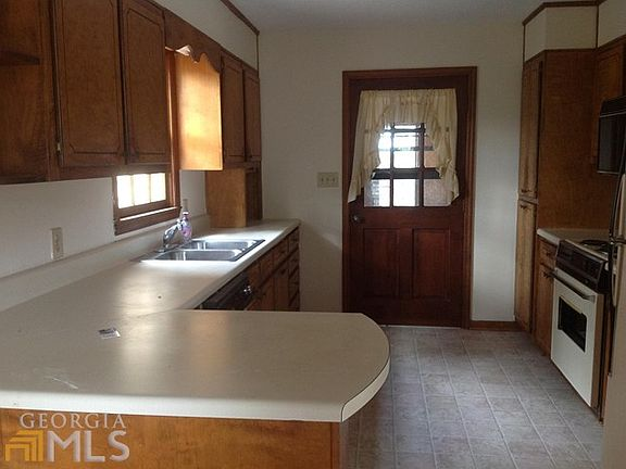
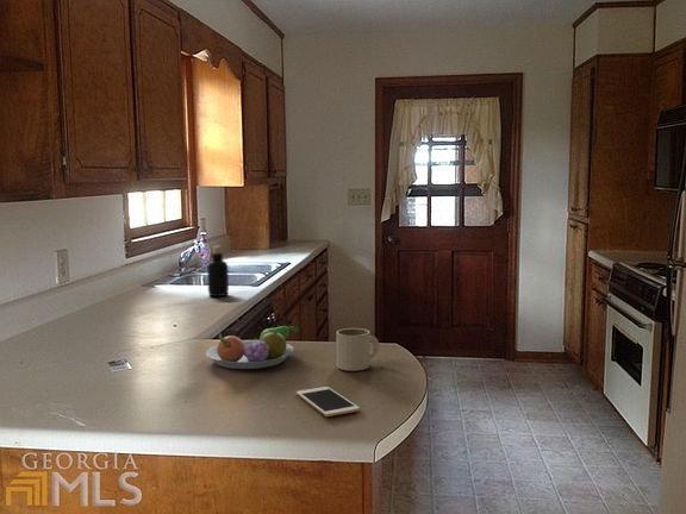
+ fruit bowl [205,325,300,370]
+ bottle [206,245,230,297]
+ mug [336,327,380,372]
+ cell phone [295,386,361,418]
